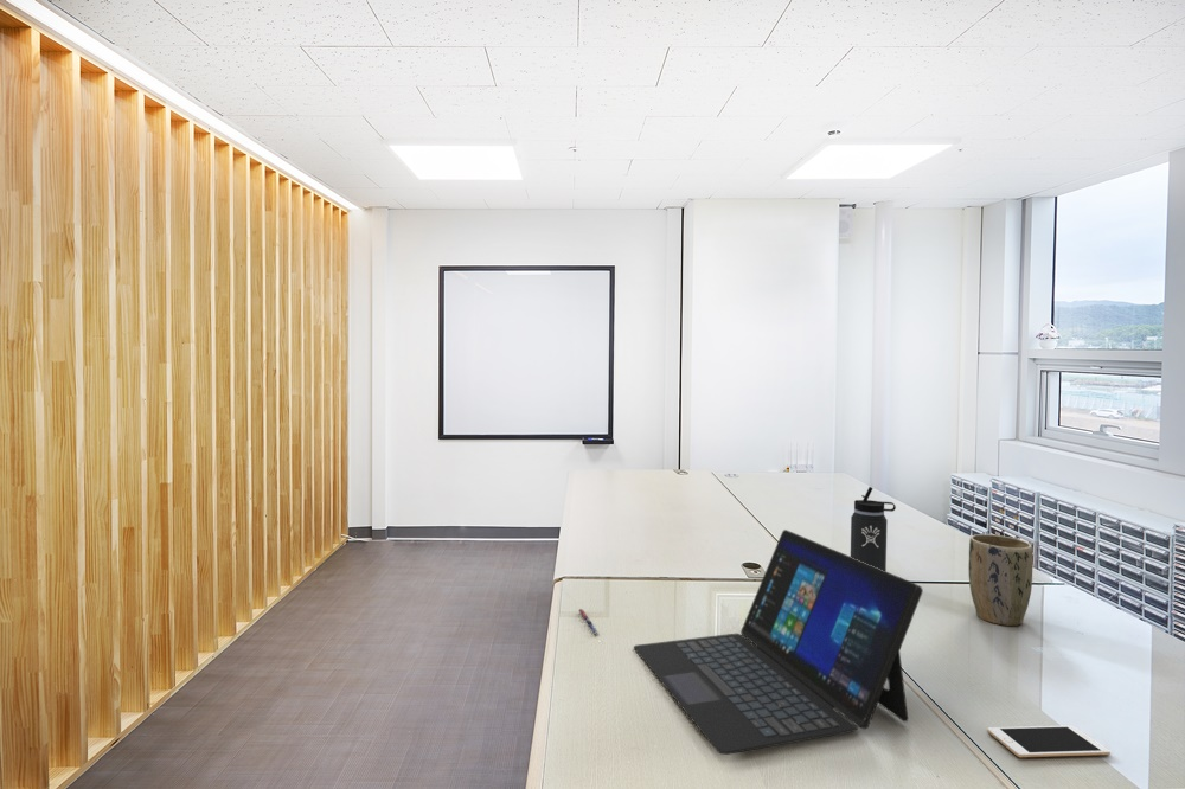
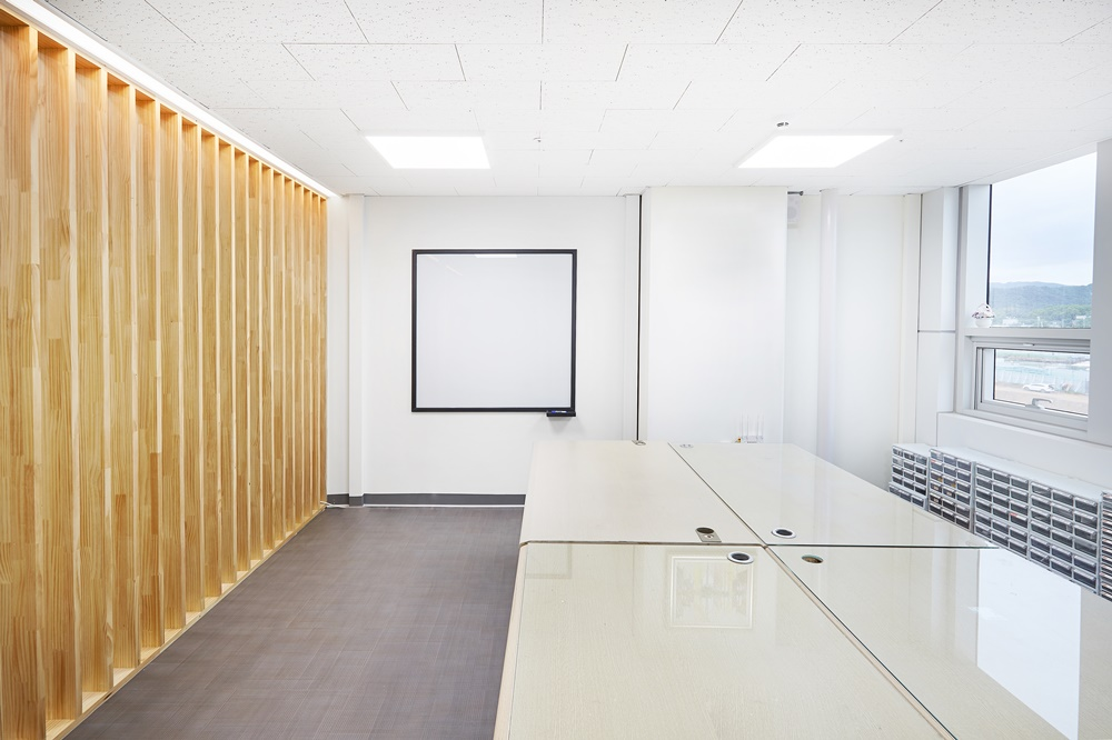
- cell phone [986,725,1112,758]
- laptop [633,528,924,756]
- plant pot [967,533,1035,627]
- thermos bottle [850,486,897,571]
- pen [577,608,600,636]
